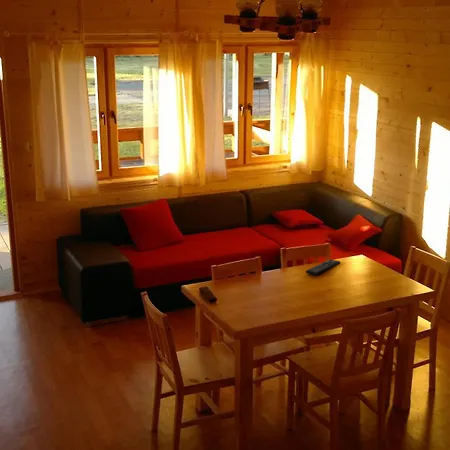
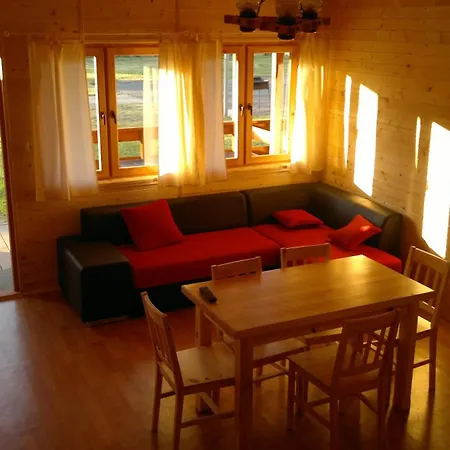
- remote control [305,258,341,276]
